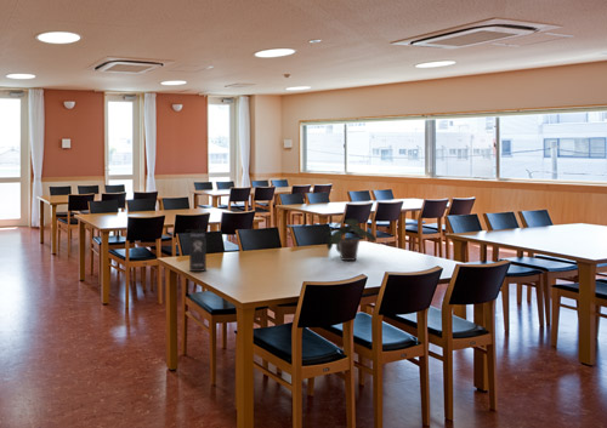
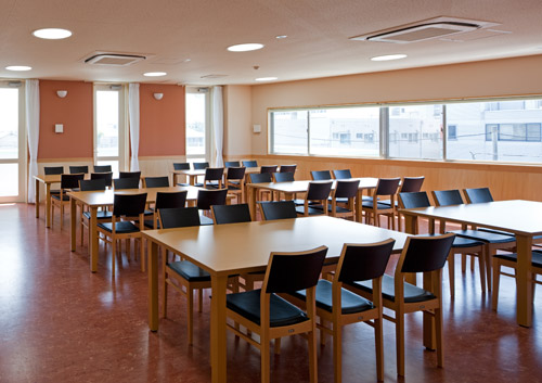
- thermos bottle [185,222,208,273]
- potted plant [324,218,378,262]
